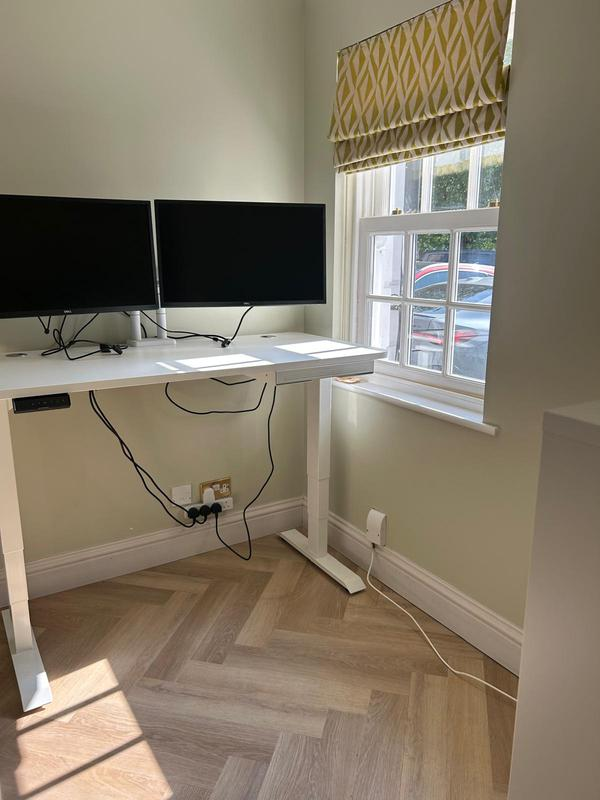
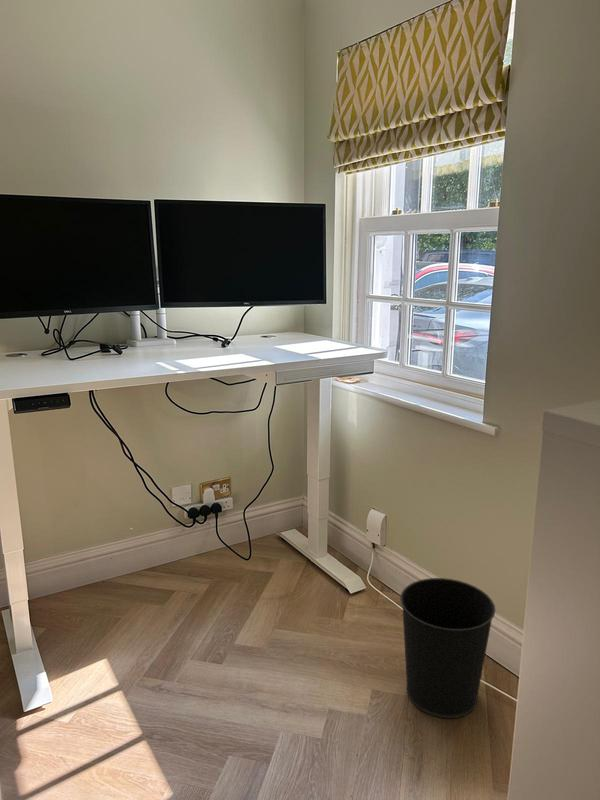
+ wastebasket [399,577,496,719]
